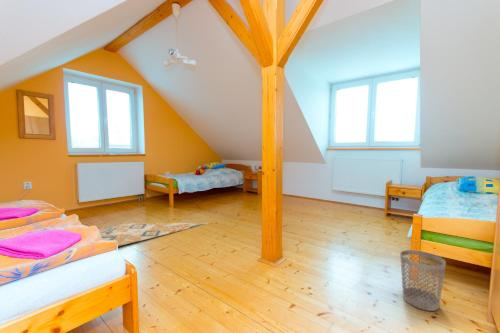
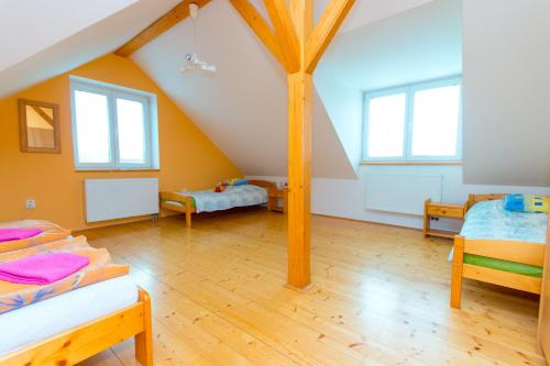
- wastebasket [399,249,447,312]
- rug [98,222,208,247]
